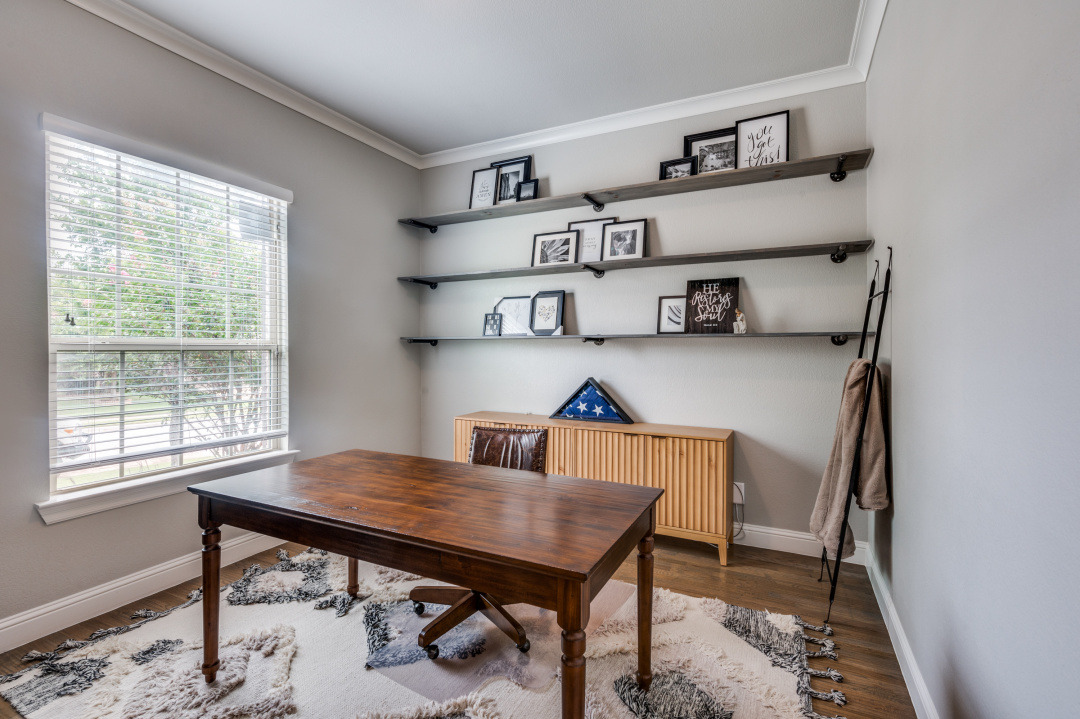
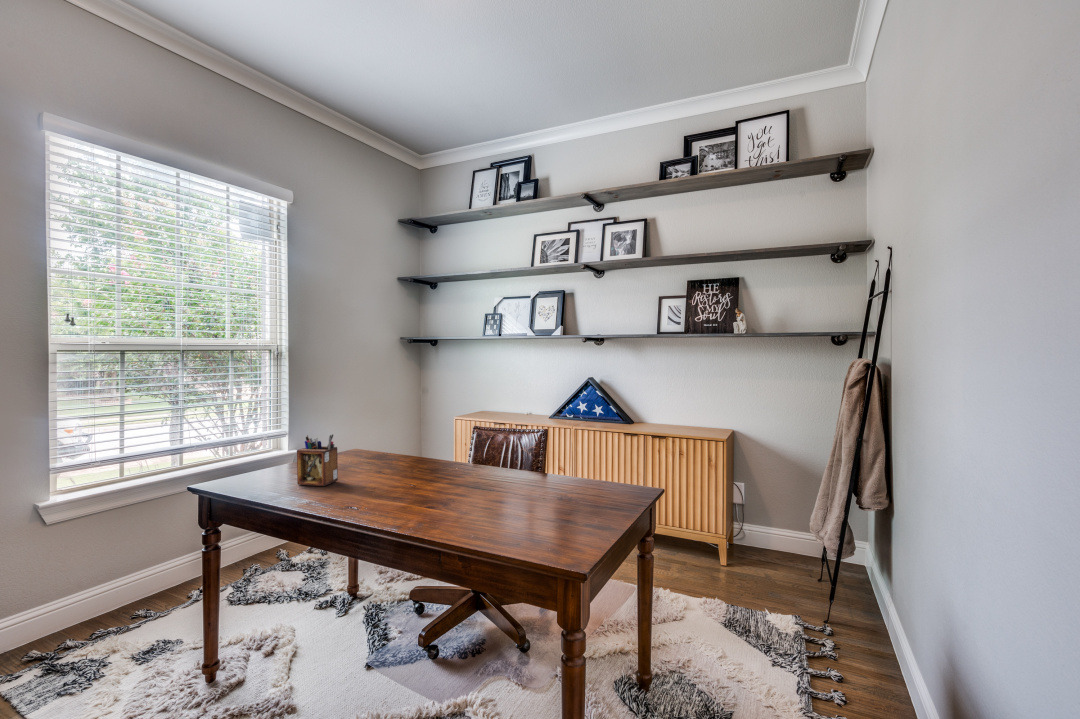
+ desk organizer [296,434,339,487]
